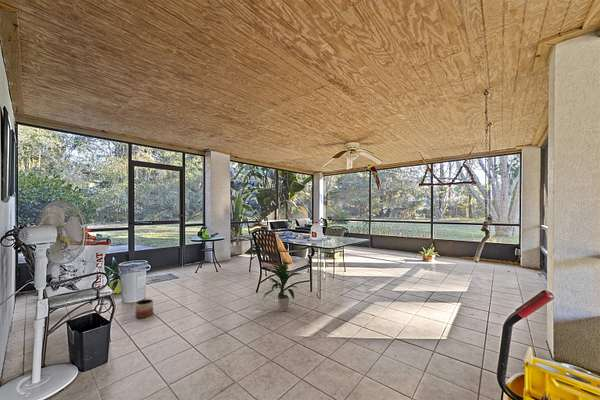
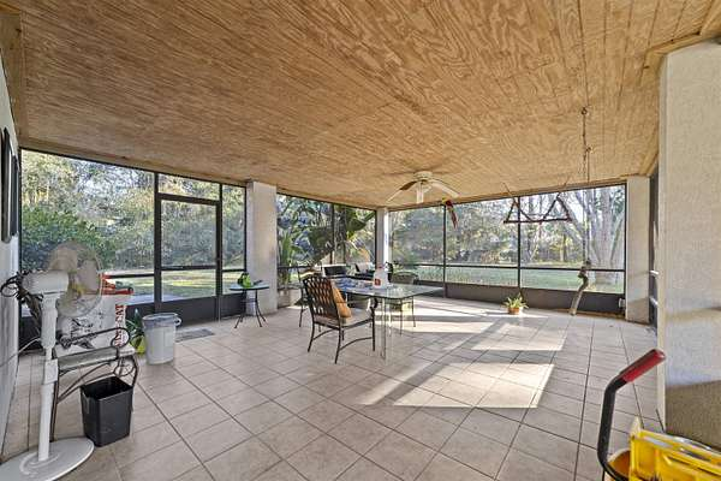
- planter [135,298,154,319]
- indoor plant [261,262,301,312]
